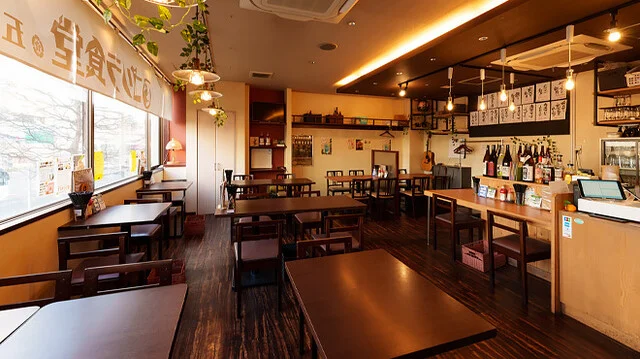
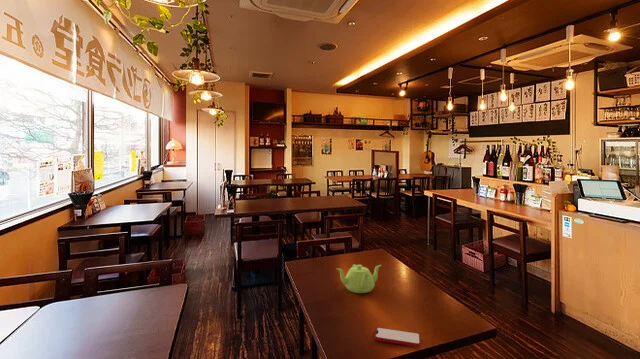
+ smartphone [374,326,422,348]
+ teapot [335,264,382,294]
